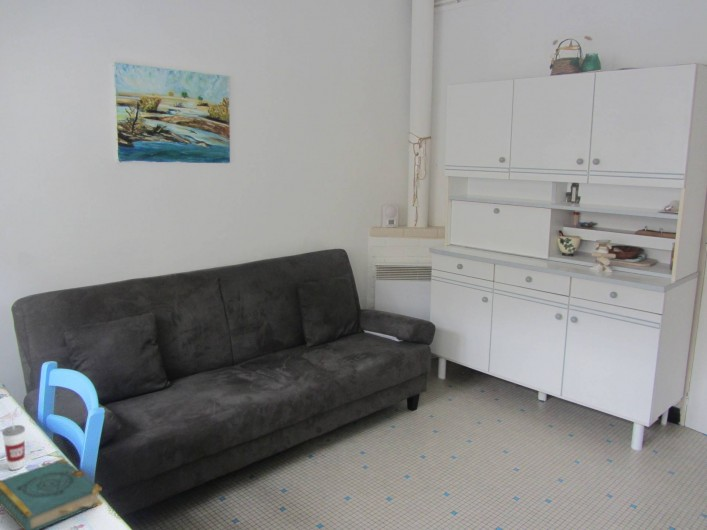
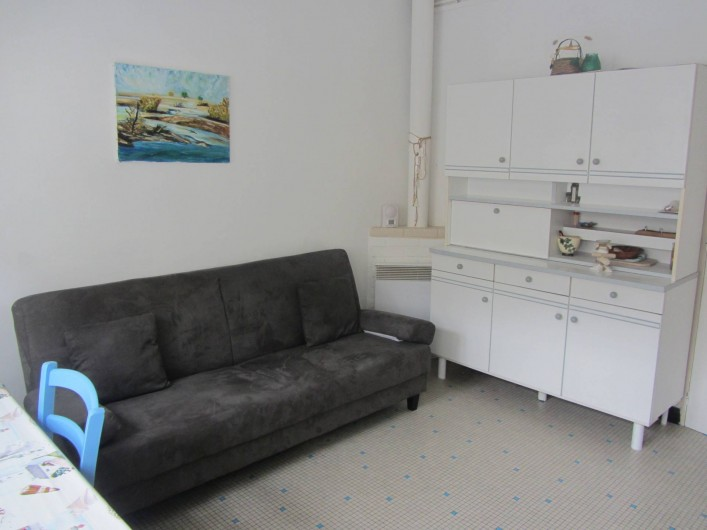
- cup [1,414,26,471]
- book [0,457,103,530]
